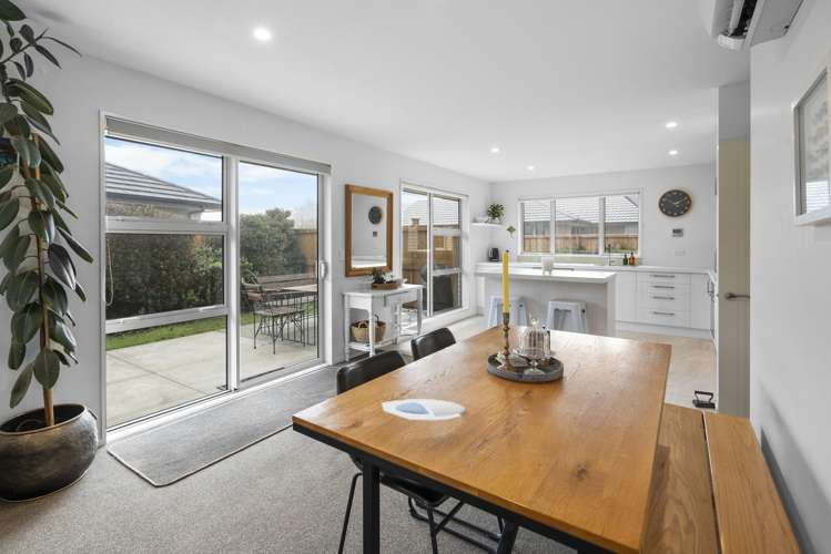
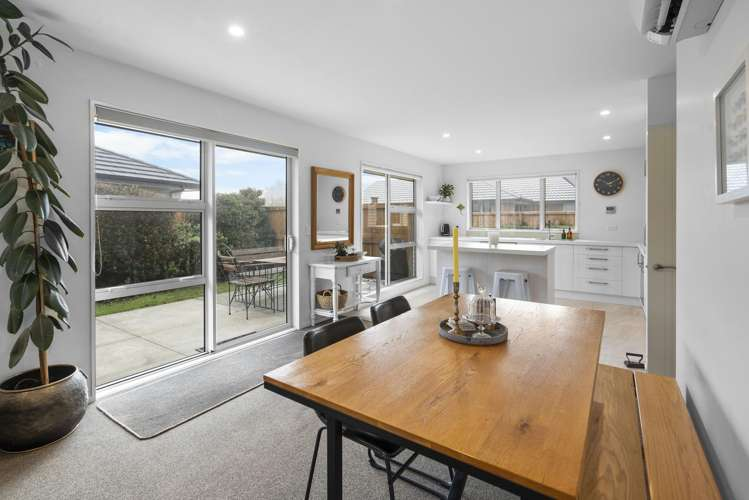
- plate [381,398,466,421]
